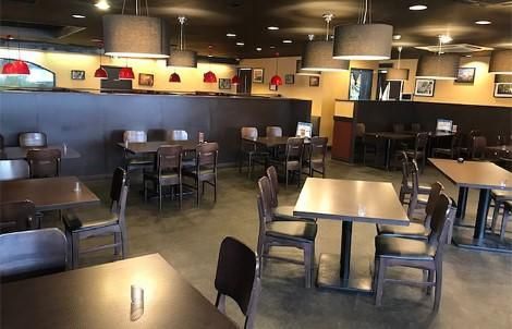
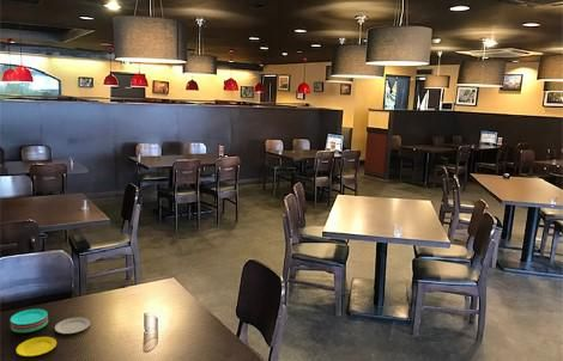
+ plate [10,308,91,357]
